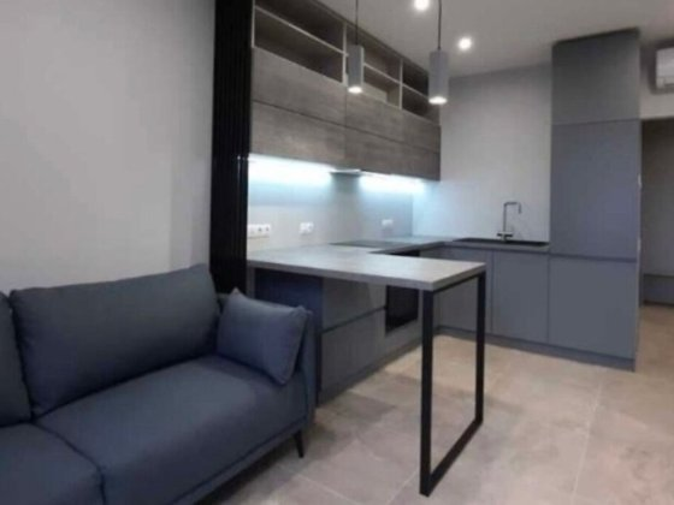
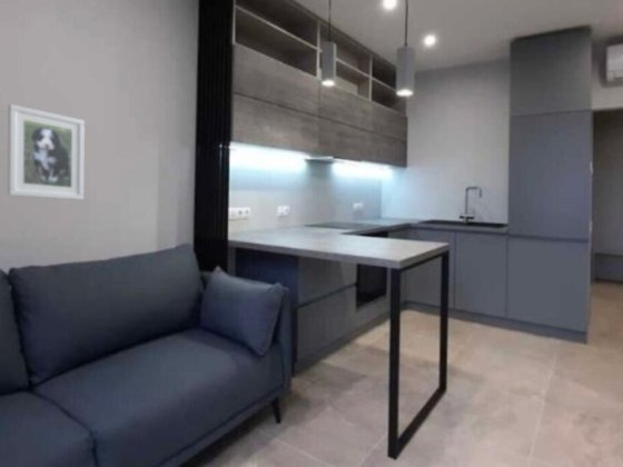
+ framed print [7,103,86,201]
